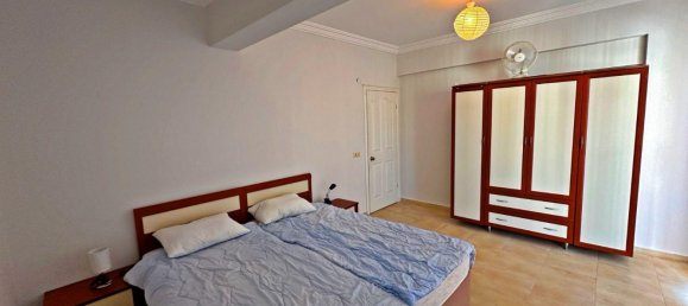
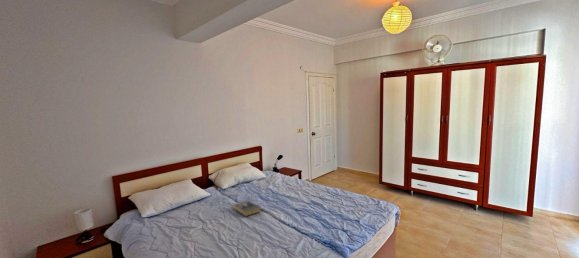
+ book [232,199,262,217]
